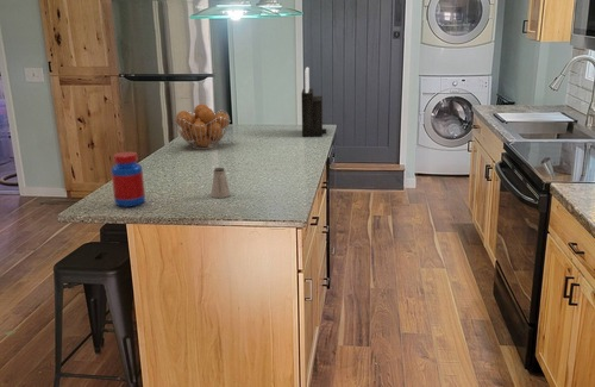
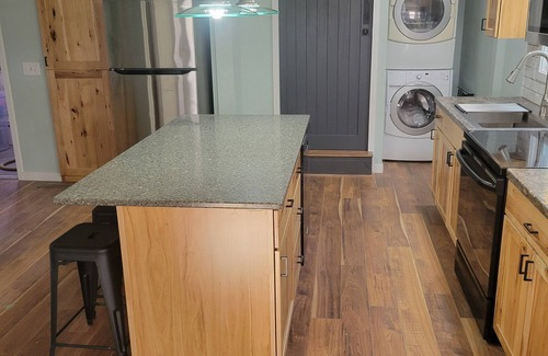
- knife block [300,67,327,138]
- saltshaker [209,167,232,199]
- fruit basket [174,104,231,150]
- jar [109,151,146,208]
